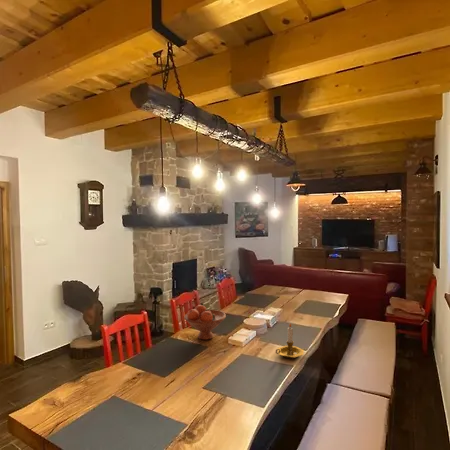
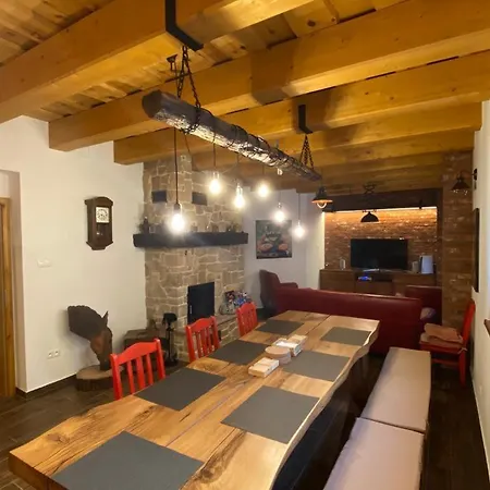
- candle holder [275,323,305,360]
- fruit bowl [183,304,227,341]
